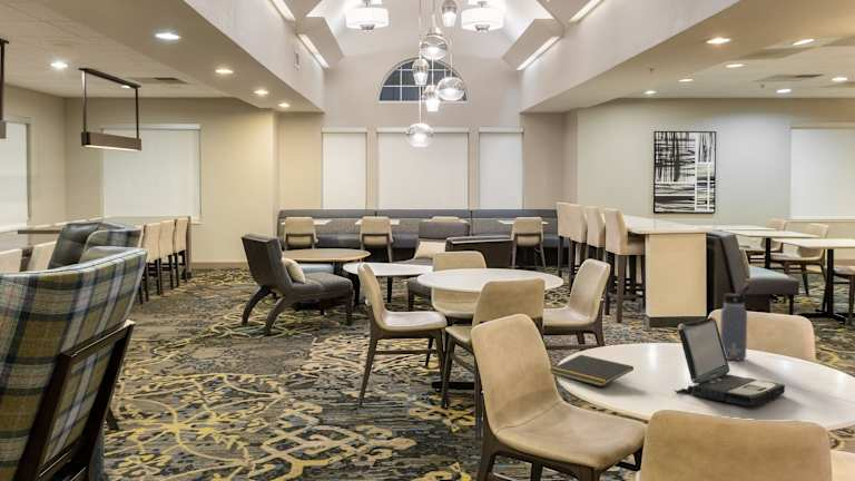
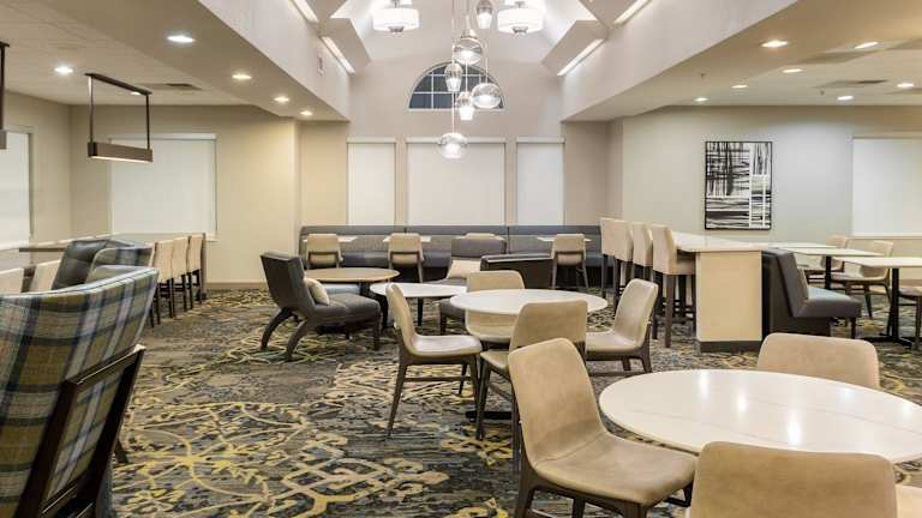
- water bottle [719,284,751,361]
- notepad [549,354,635,387]
- laptop [674,316,786,408]
